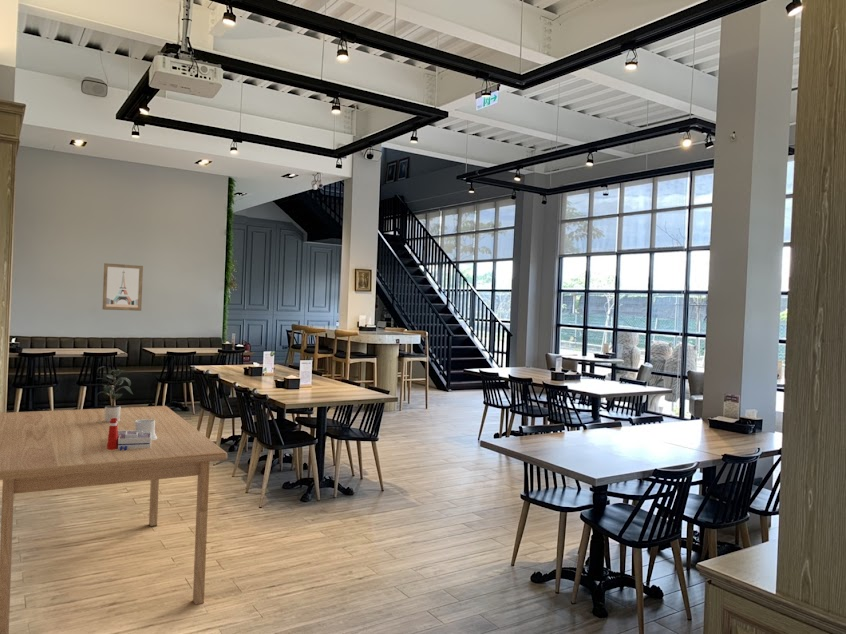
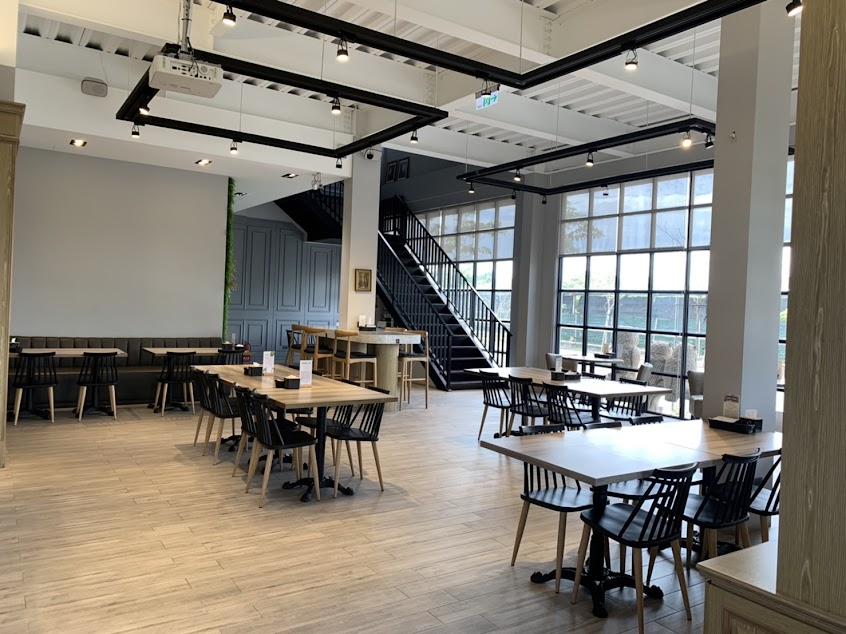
- potted plant [96,365,134,422]
- table [0,405,228,634]
- architectural model [107,418,157,451]
- wall art [102,262,144,312]
